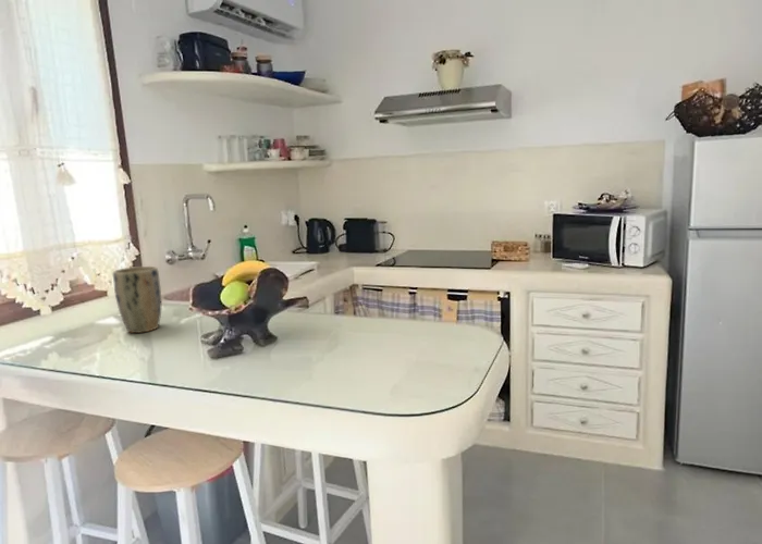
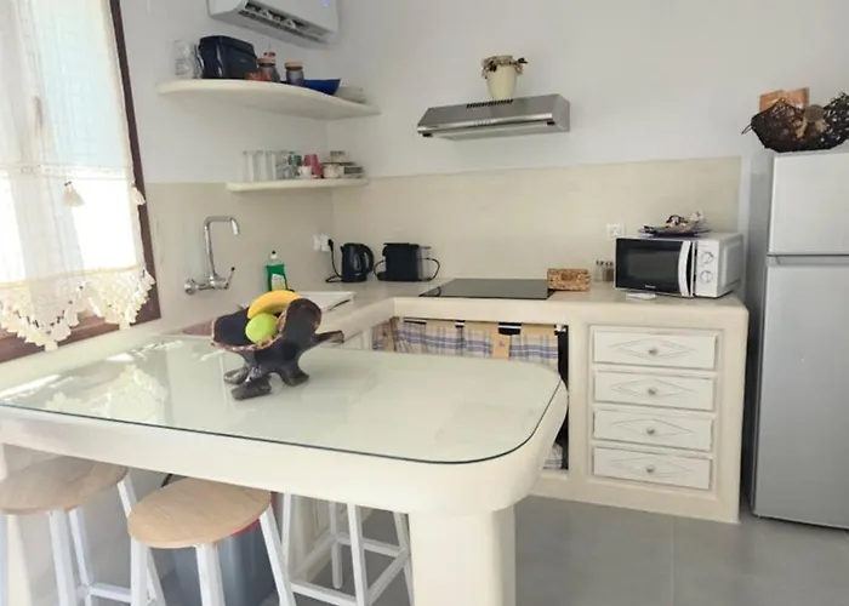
- plant pot [112,265,162,334]
